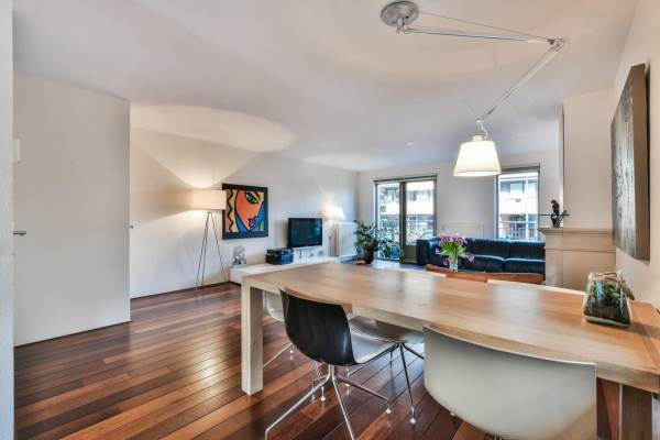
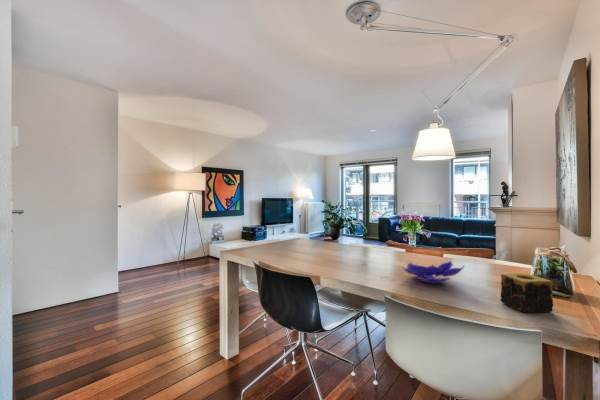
+ candle [500,273,554,313]
+ decorative bowl [401,258,465,284]
